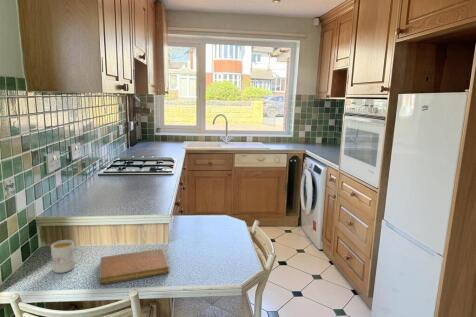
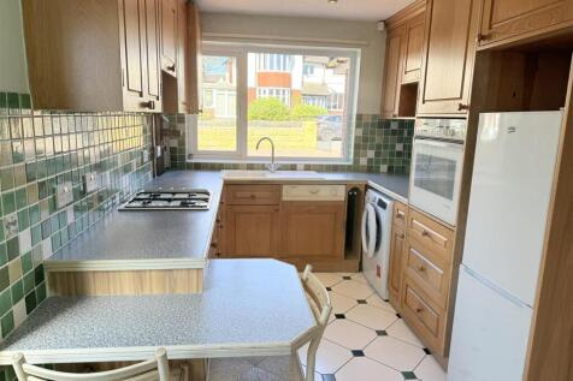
- notebook [98,248,170,285]
- mug [50,239,84,274]
